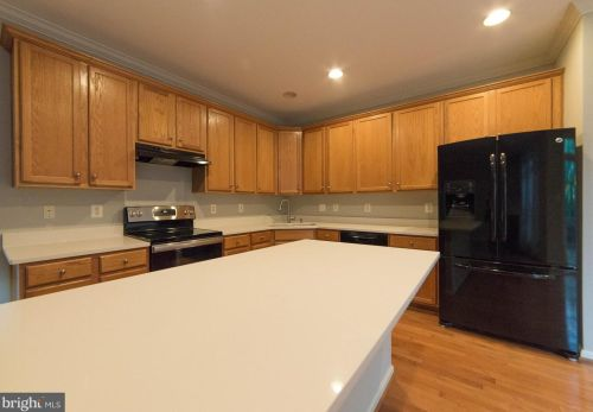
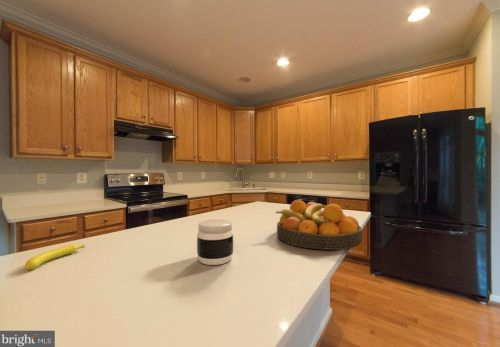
+ banana [24,243,86,270]
+ jar [196,218,234,266]
+ fruit bowl [275,199,363,251]
